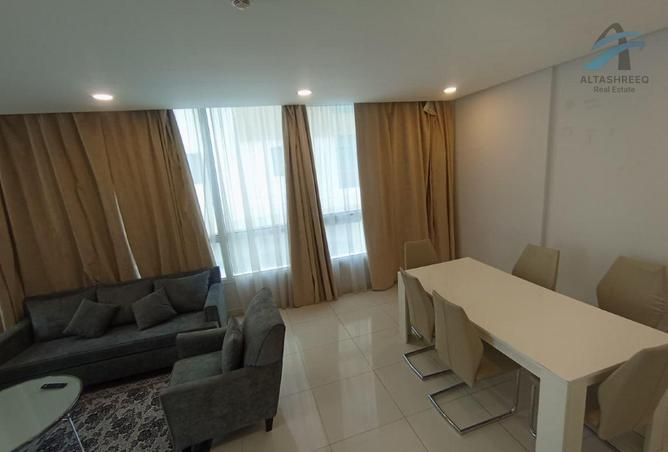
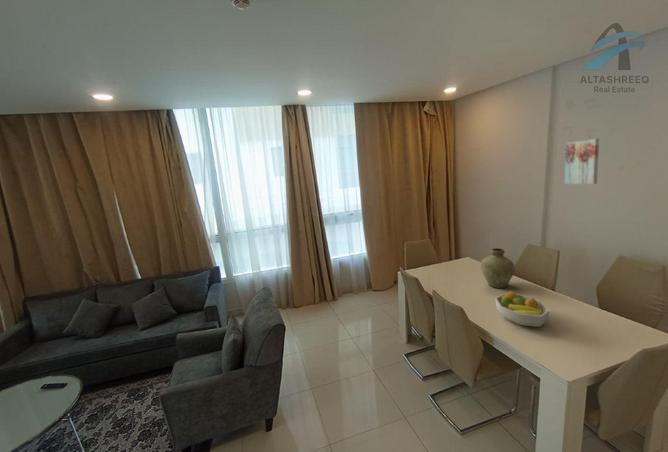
+ wall art [564,137,600,185]
+ fruit bowl [494,290,550,328]
+ vase [480,247,516,289]
